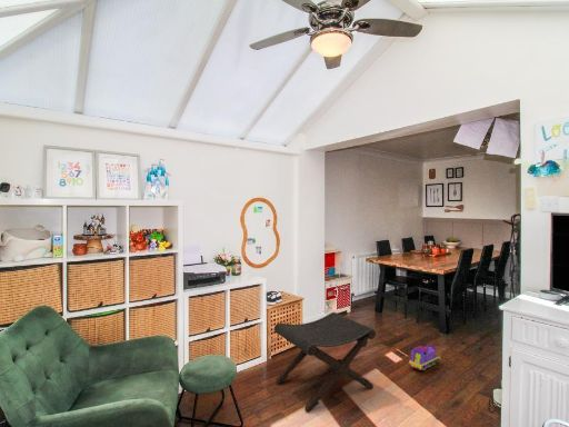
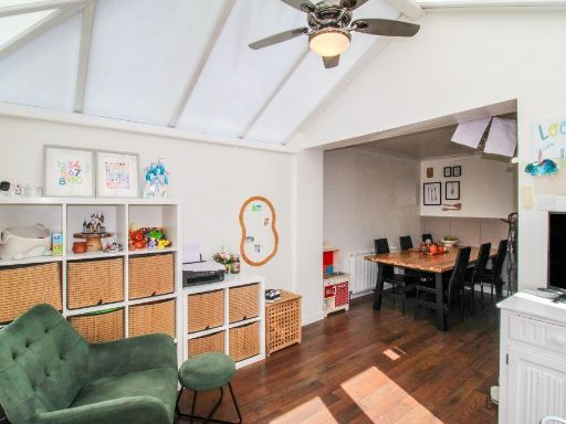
- footstool [273,311,377,414]
- toy train [408,341,441,371]
